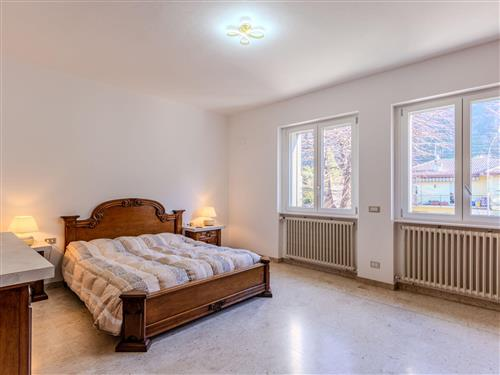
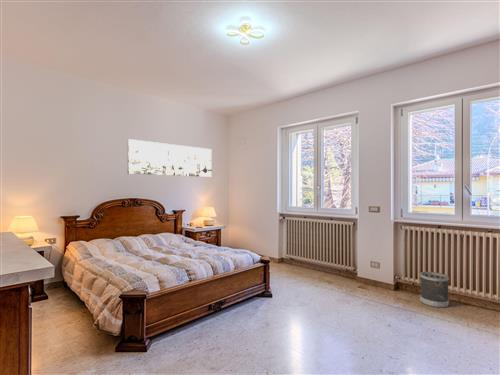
+ wastebasket [419,271,450,309]
+ wall art [127,138,213,178]
